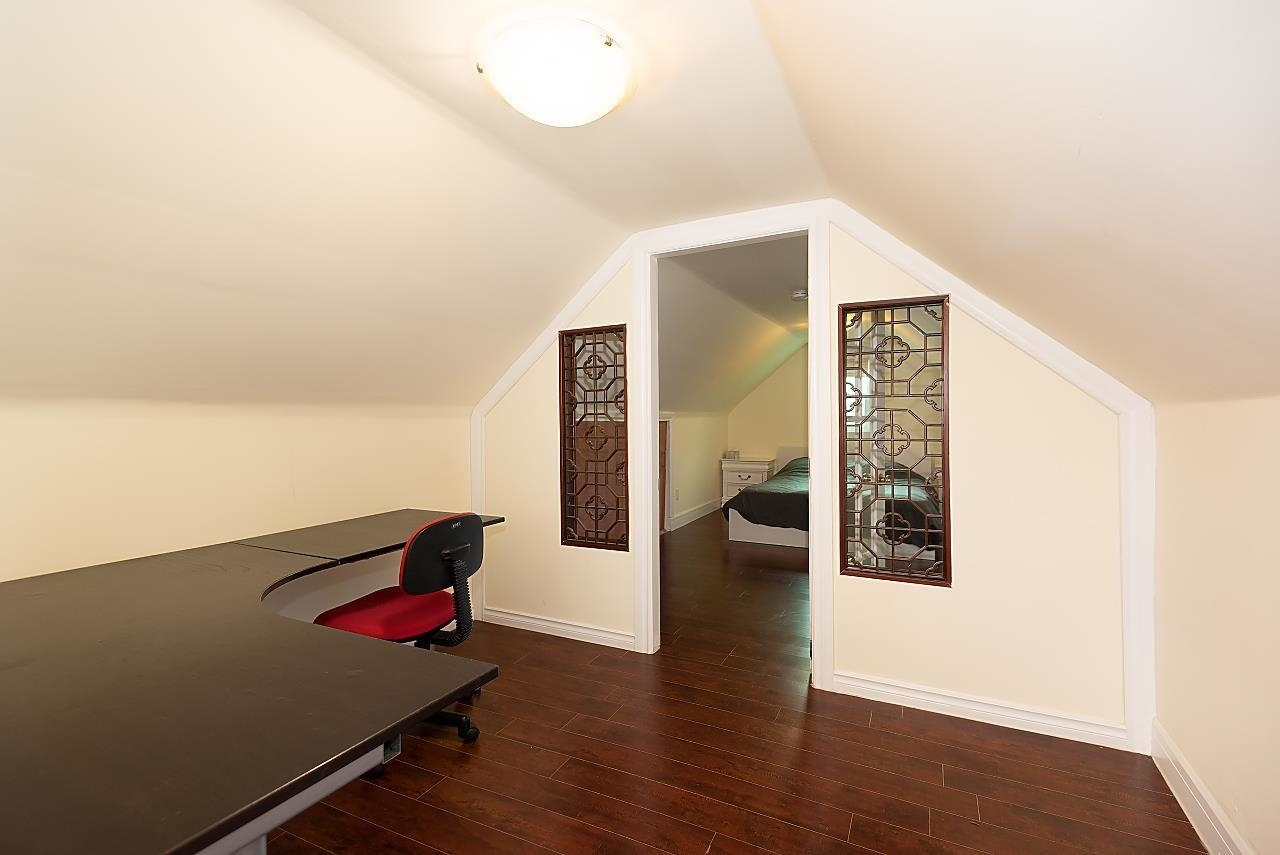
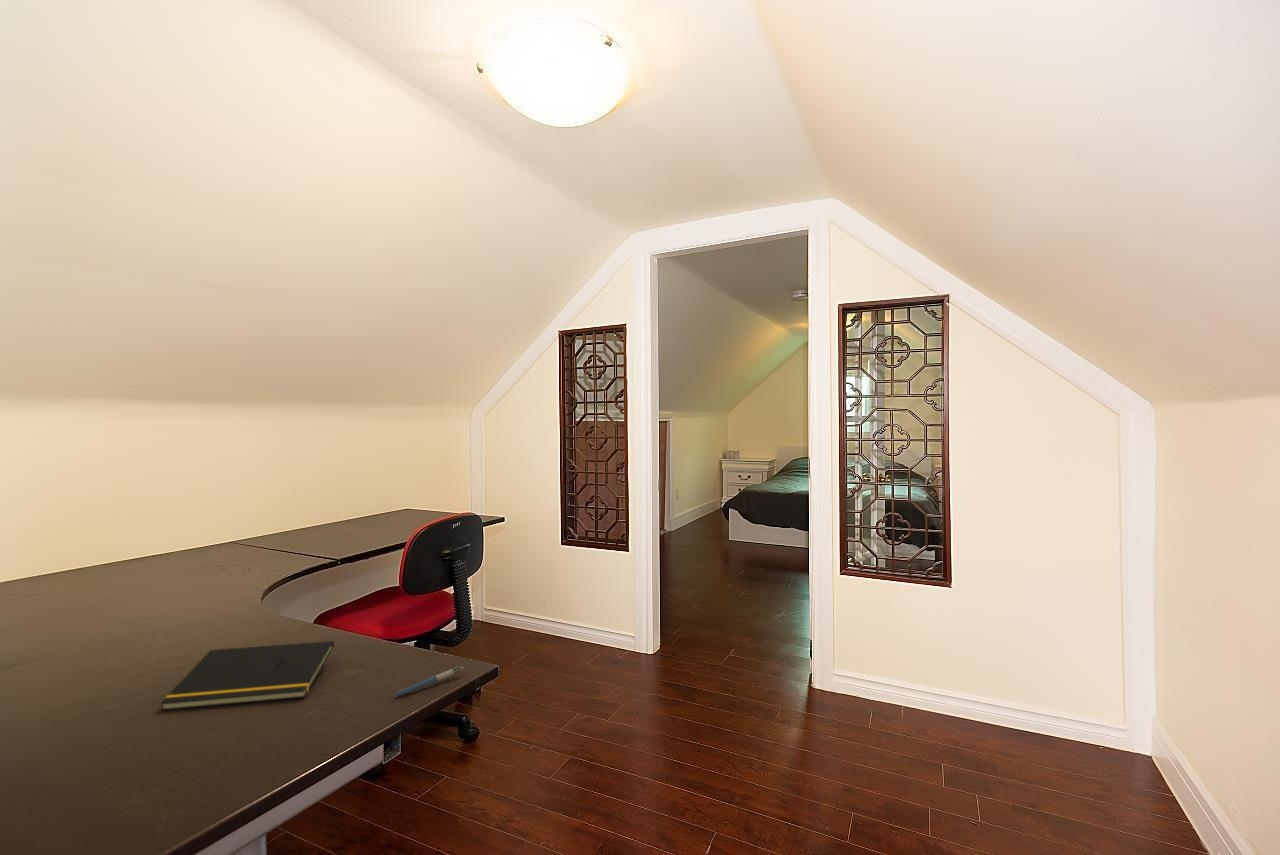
+ notepad [159,640,335,711]
+ pen [392,665,465,697]
